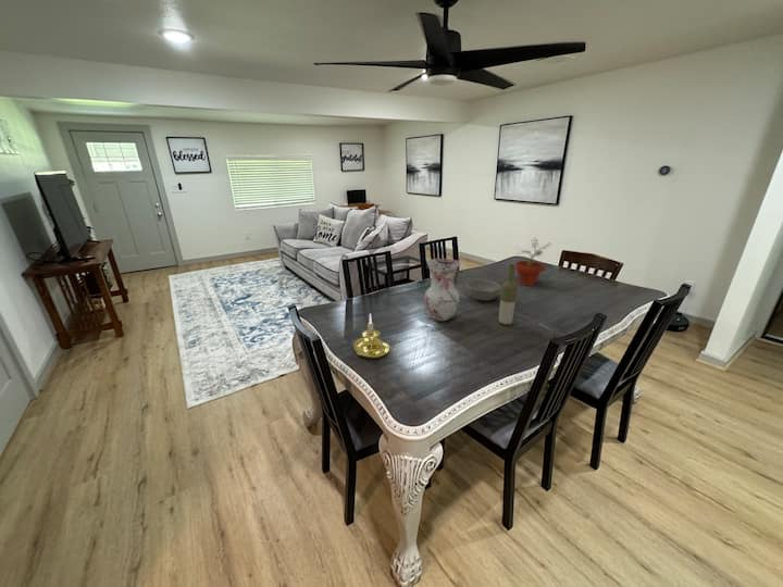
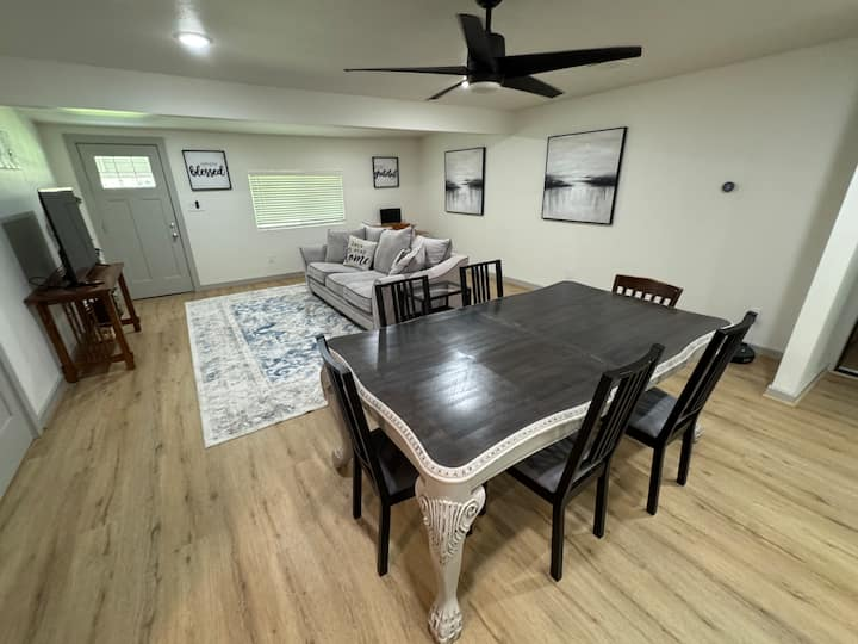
- potted plant [513,236,552,287]
- bowl [465,278,502,302]
- candle holder [352,312,390,360]
- vase [423,258,461,322]
- bottle [498,263,519,326]
